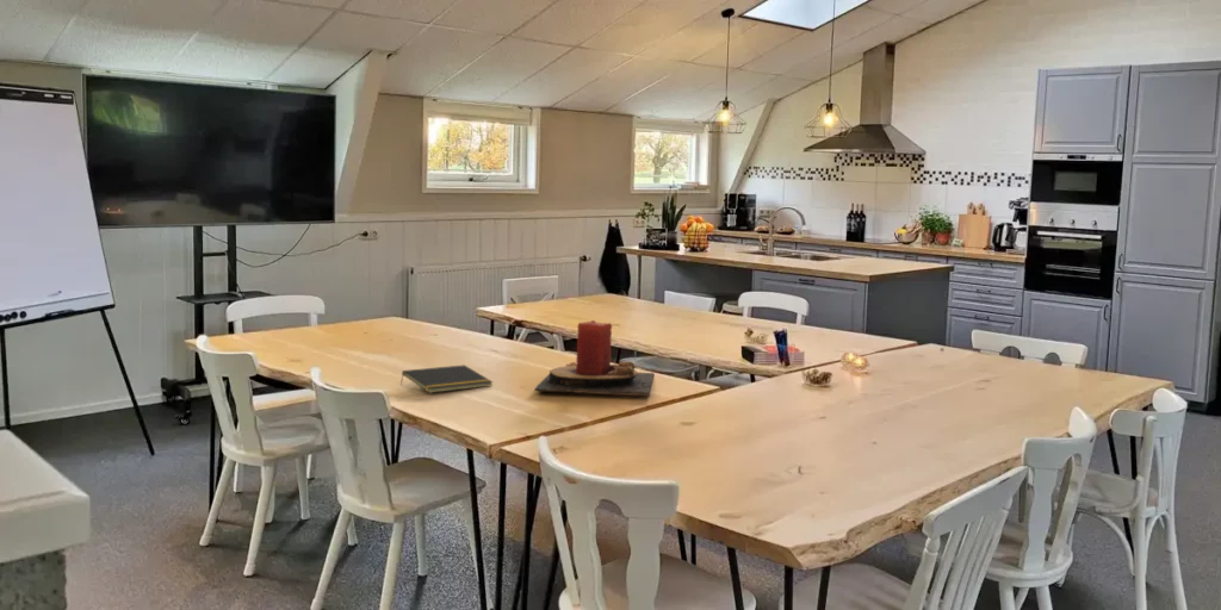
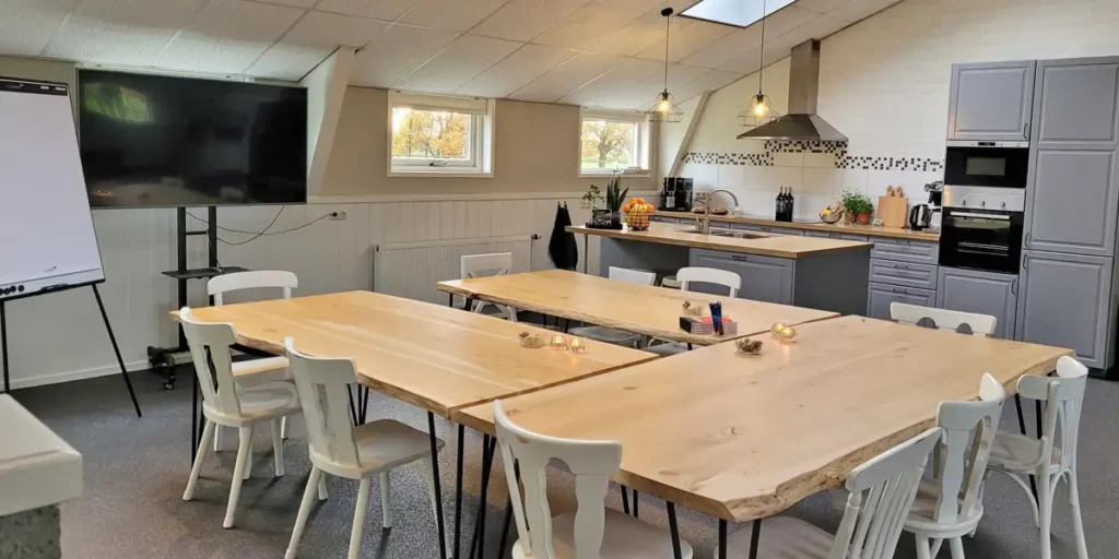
- candle [533,319,656,398]
- notepad [399,363,494,394]
